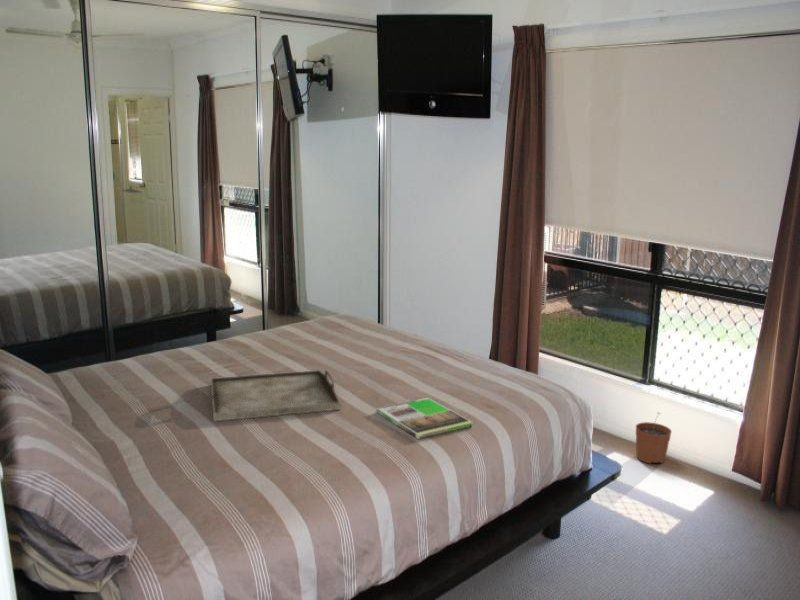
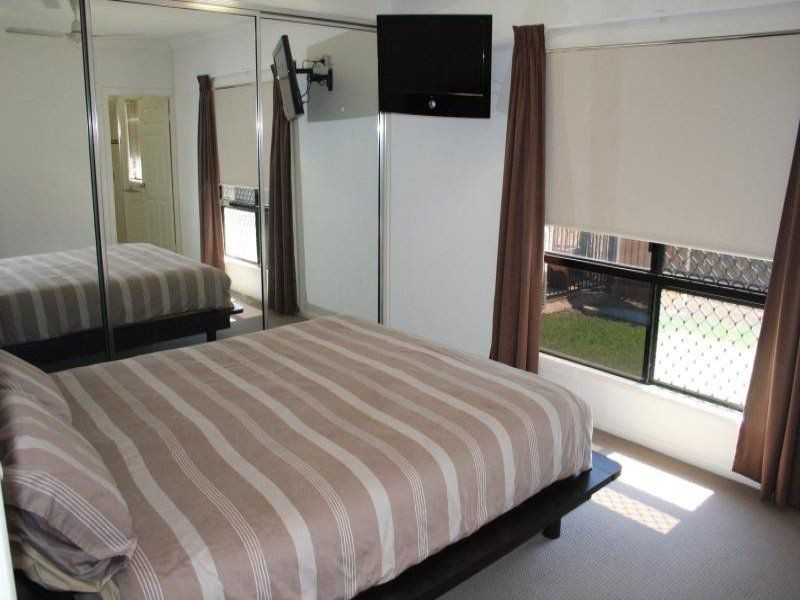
- plant pot [635,412,673,465]
- serving tray [209,369,342,422]
- magazine [375,397,474,440]
